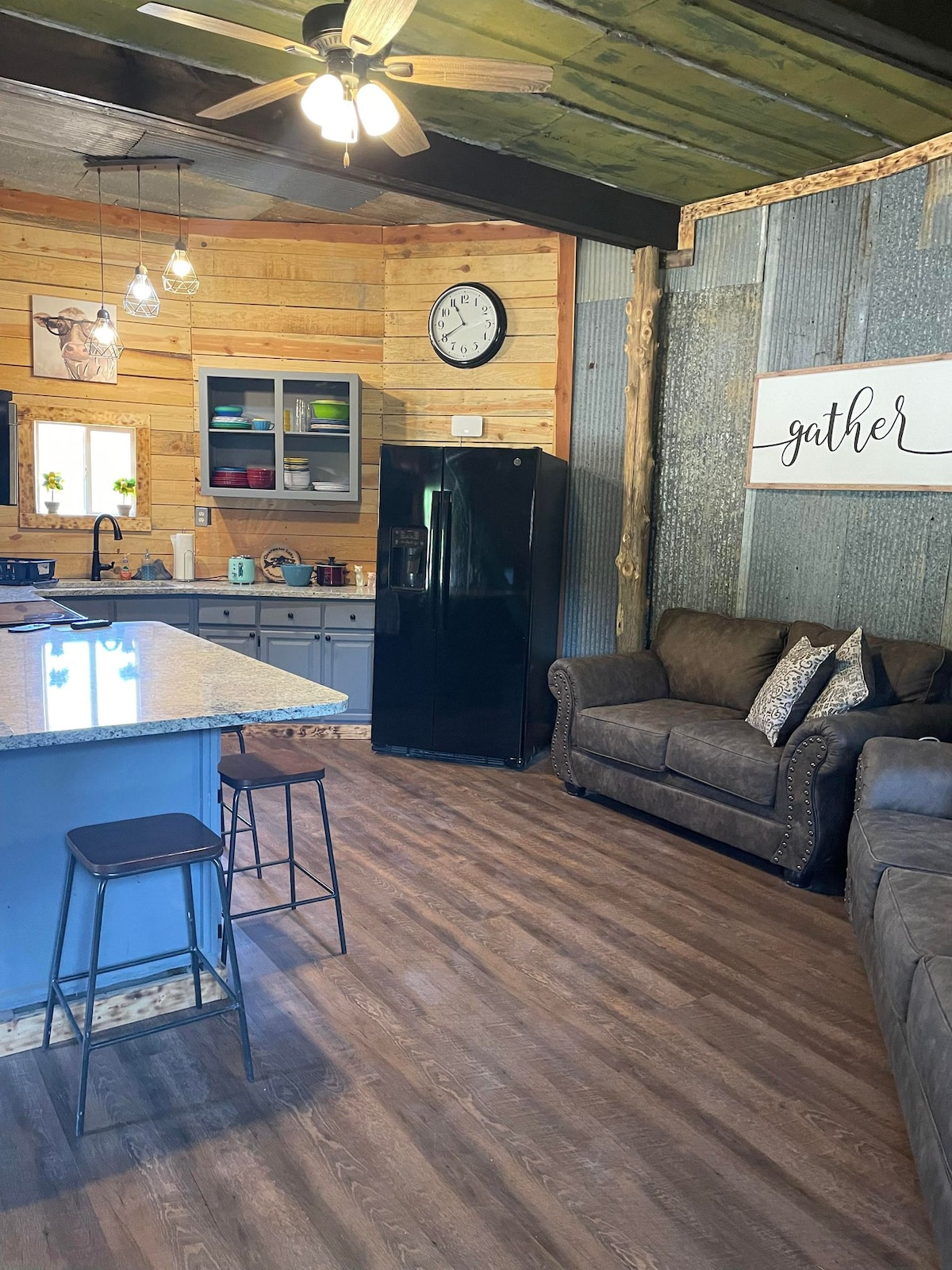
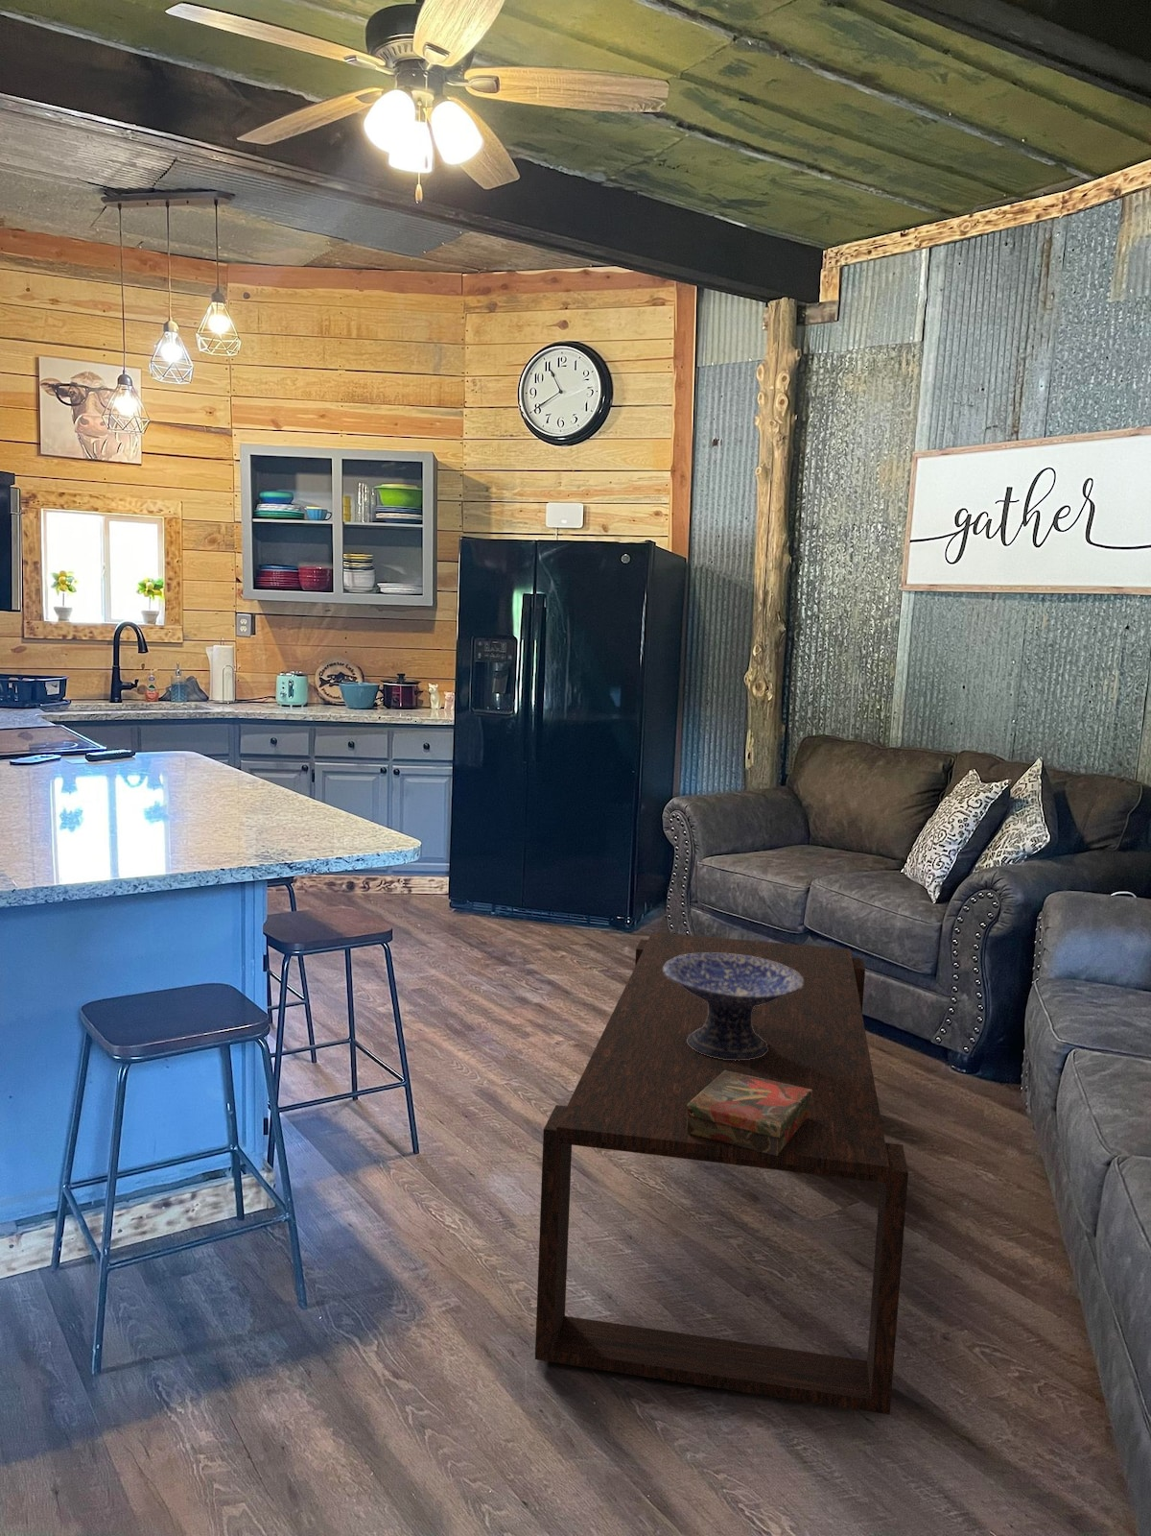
+ book [687,1070,812,1156]
+ decorative bowl [663,953,804,1061]
+ coffee table [534,931,909,1416]
